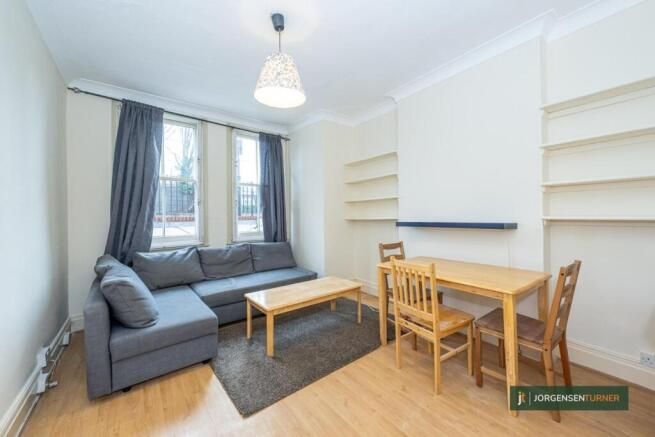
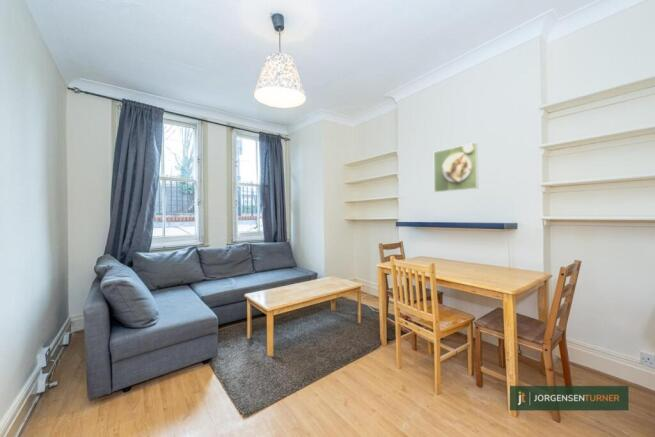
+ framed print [433,142,479,193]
